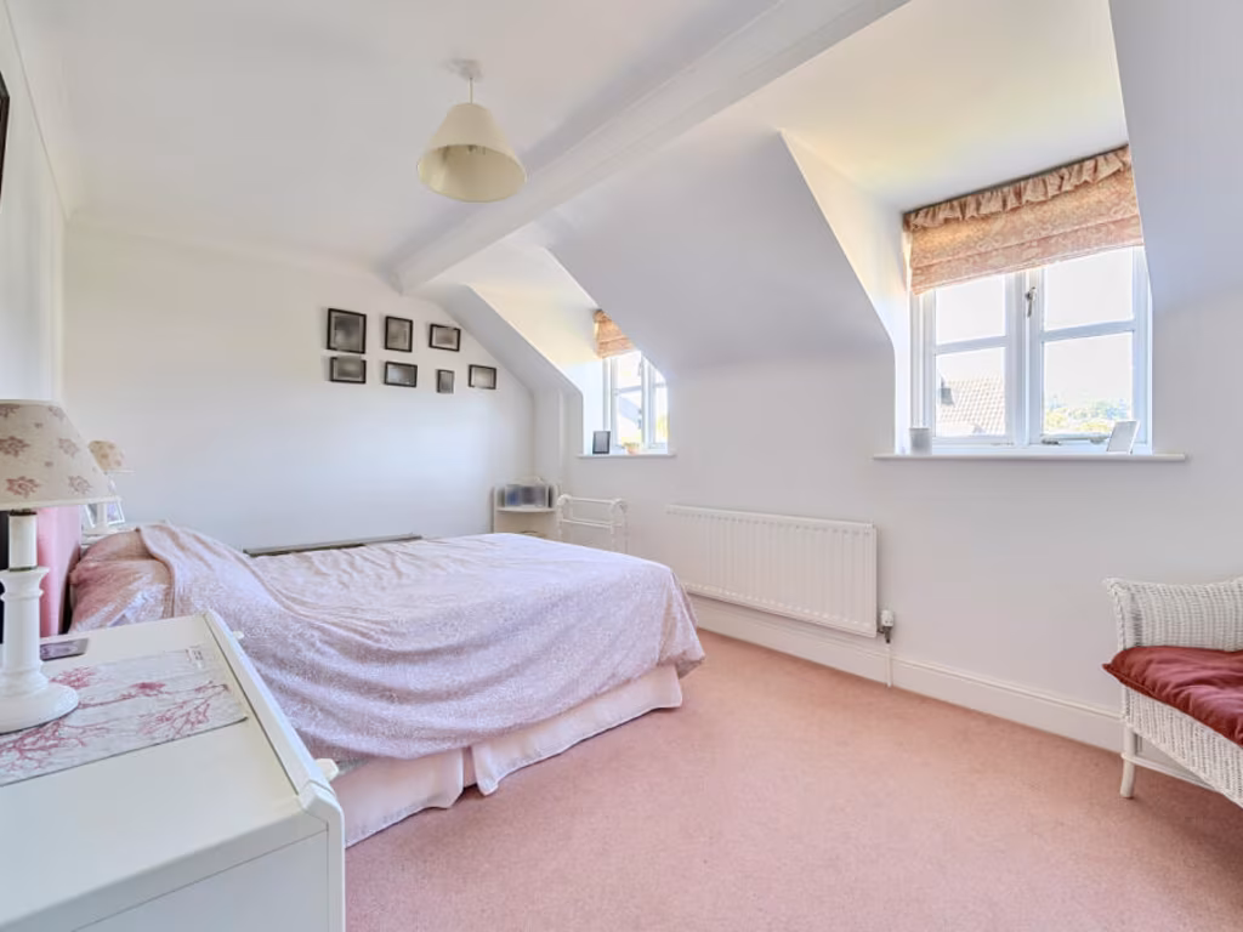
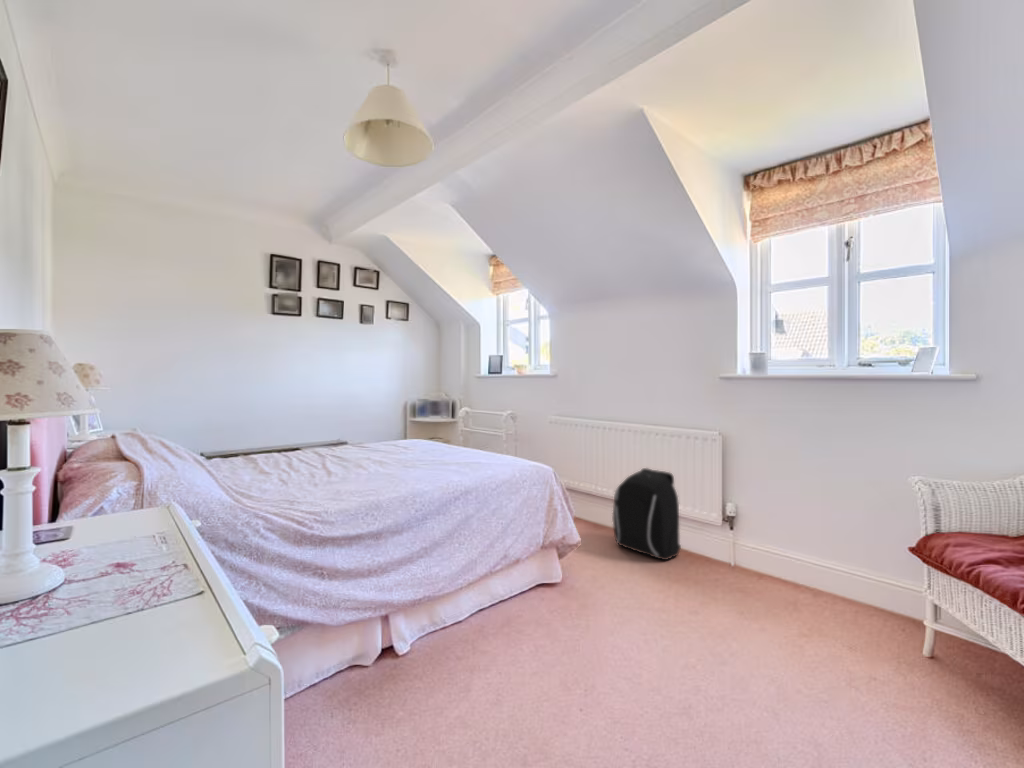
+ backpack [611,467,682,561]
